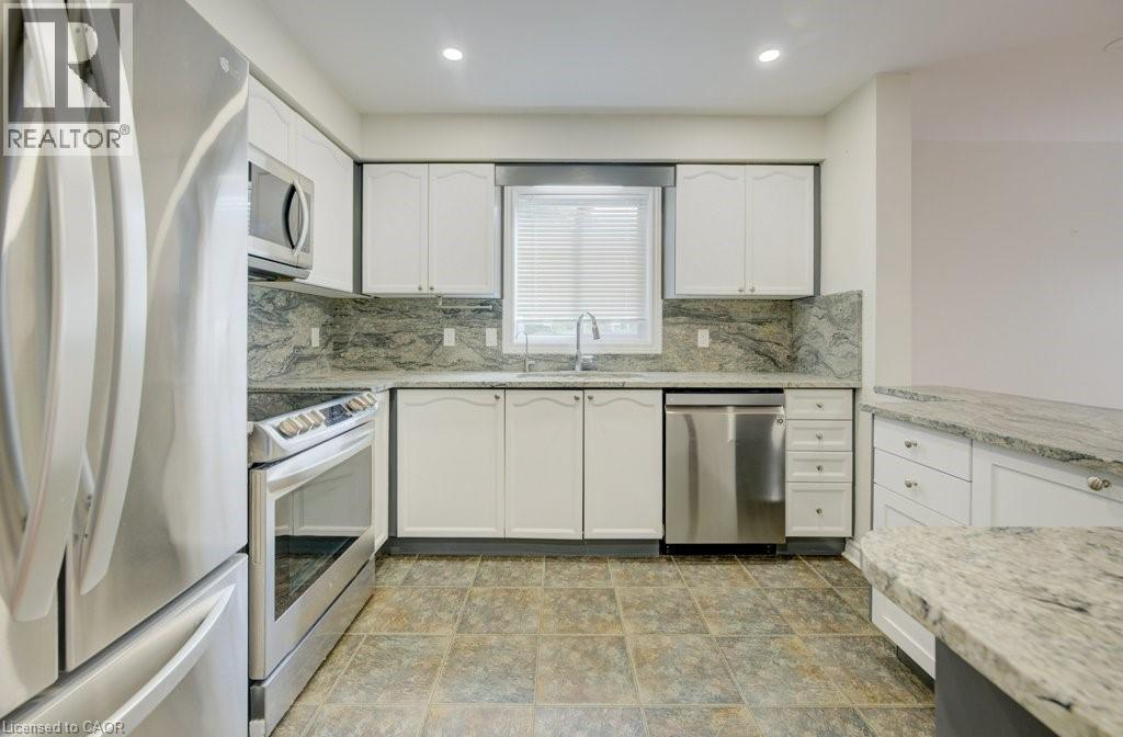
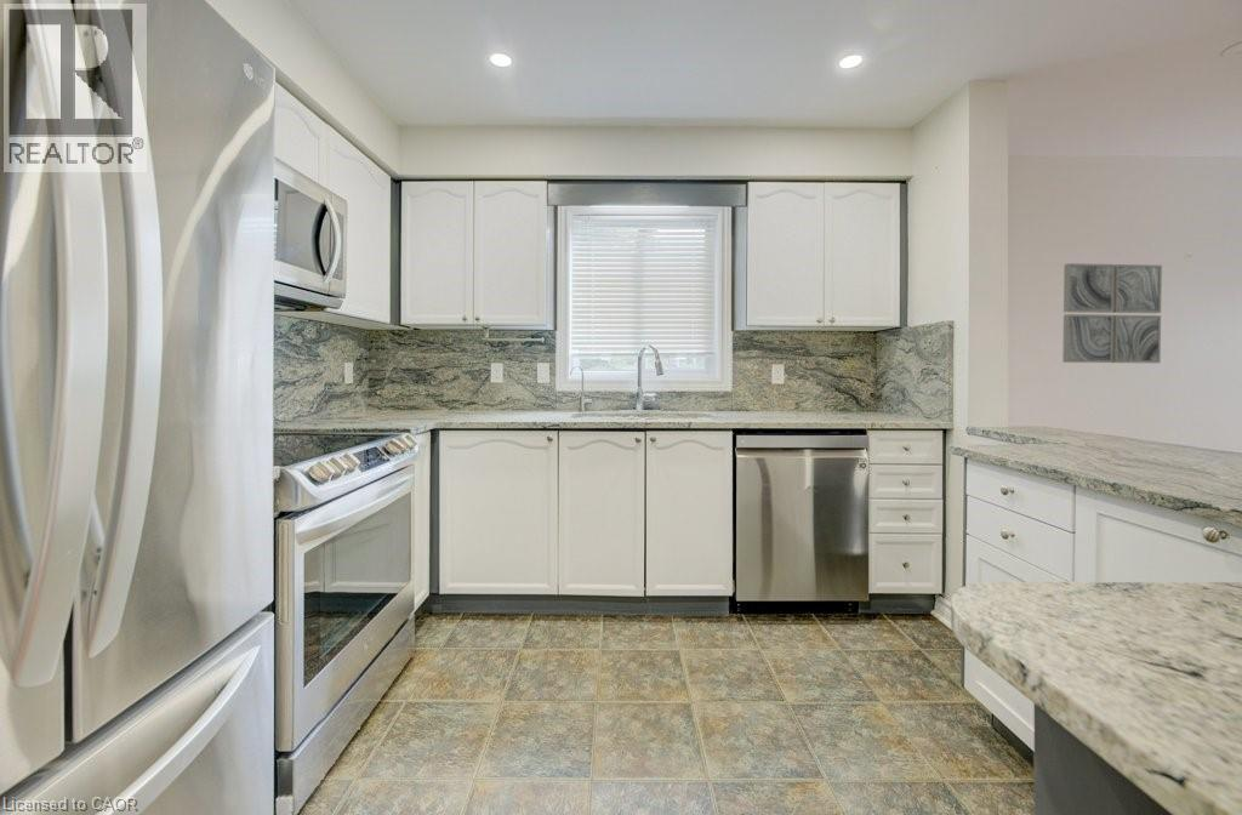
+ wall art [1061,262,1163,365]
